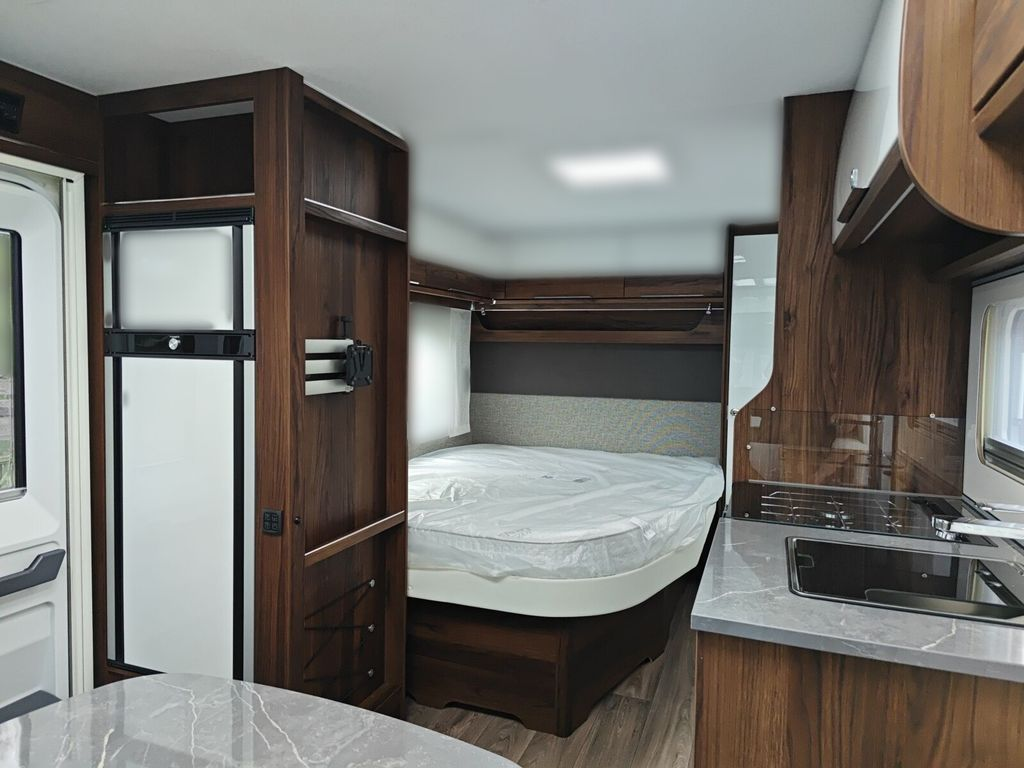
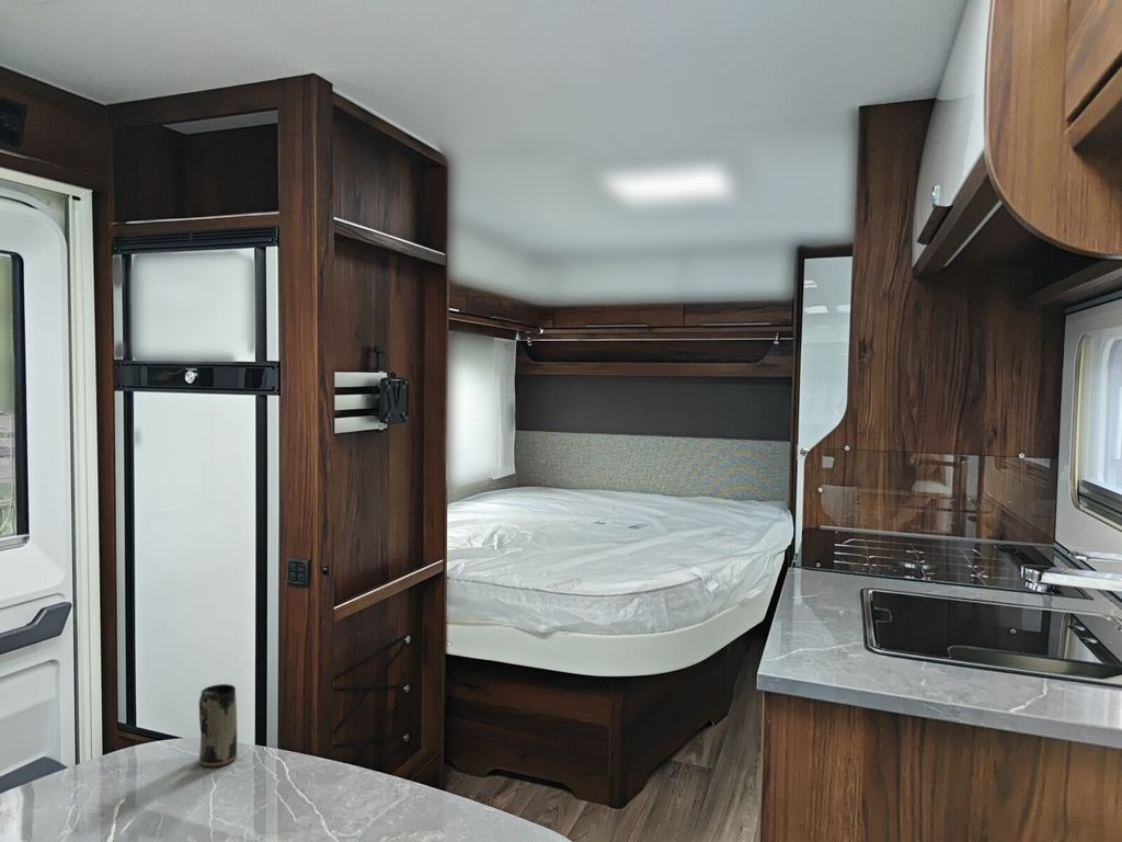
+ mug [198,683,238,767]
